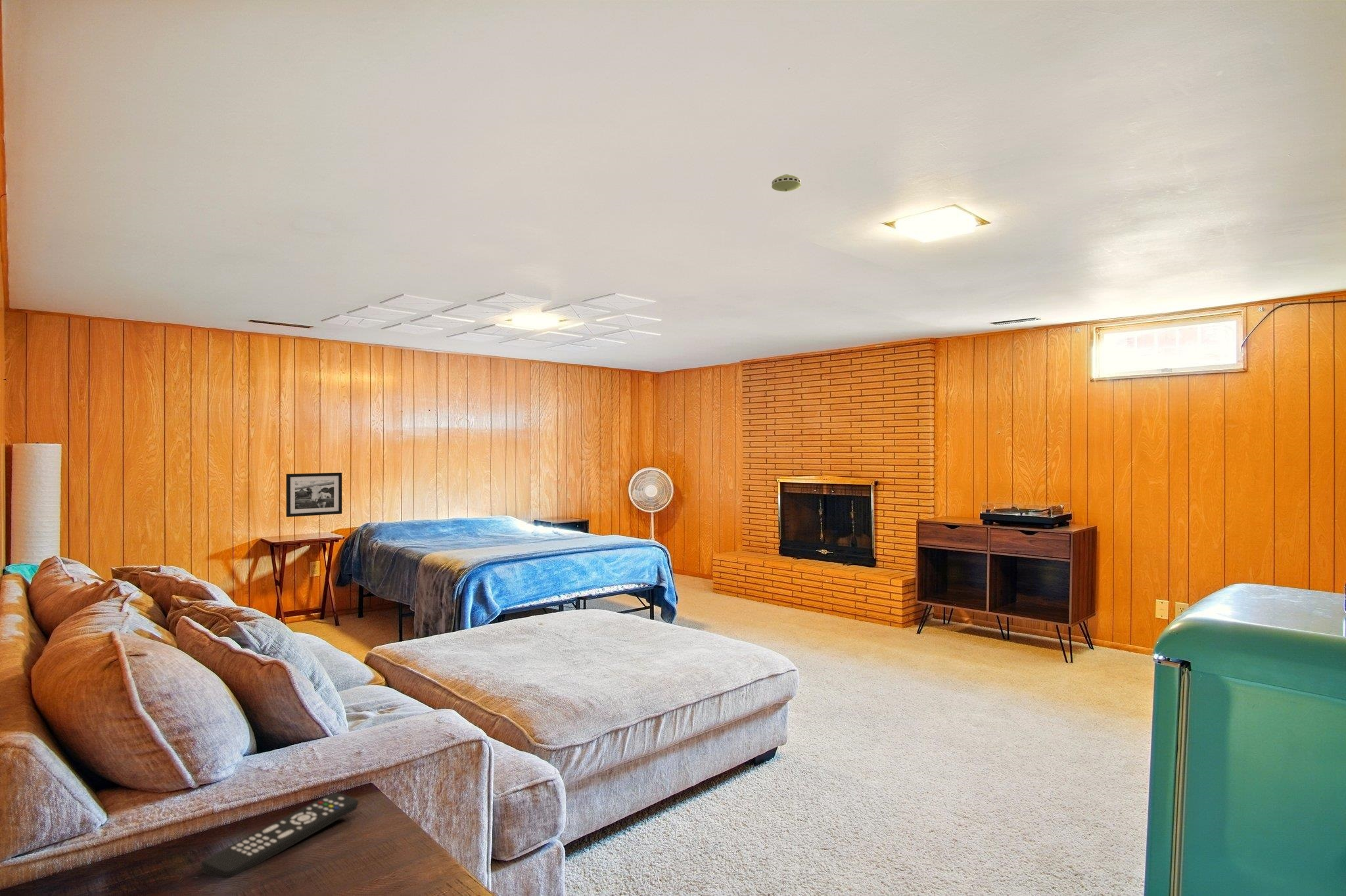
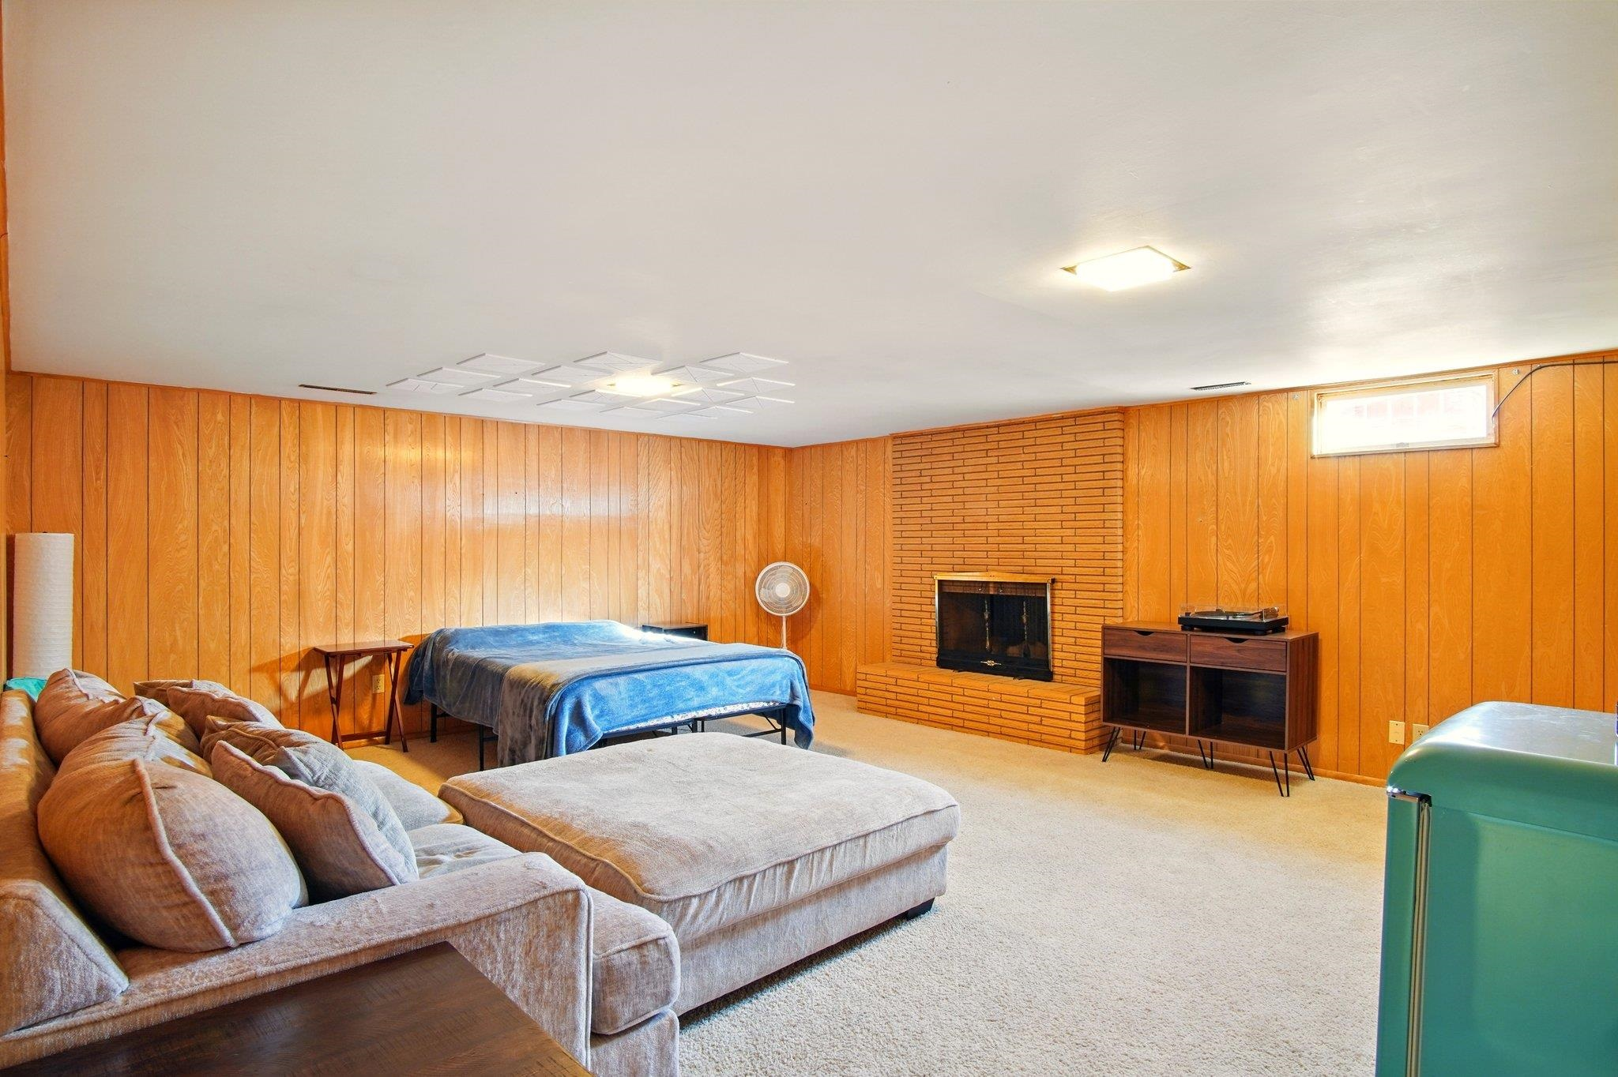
- picture frame [285,472,342,518]
- smoke detector [771,173,802,192]
- remote control [200,792,360,879]
